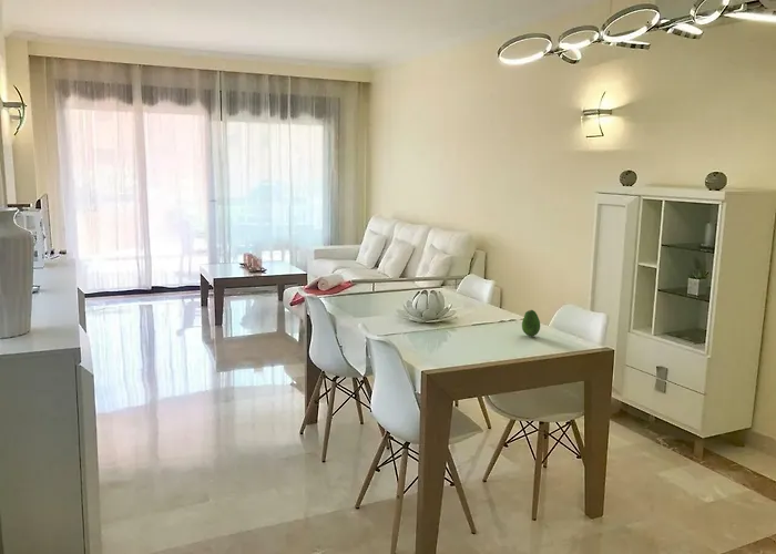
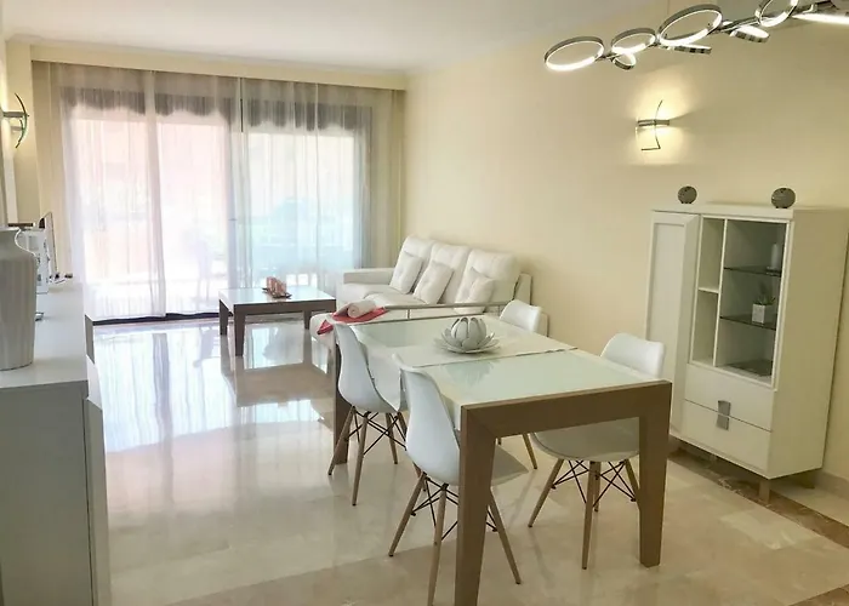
- fruit [521,309,541,337]
